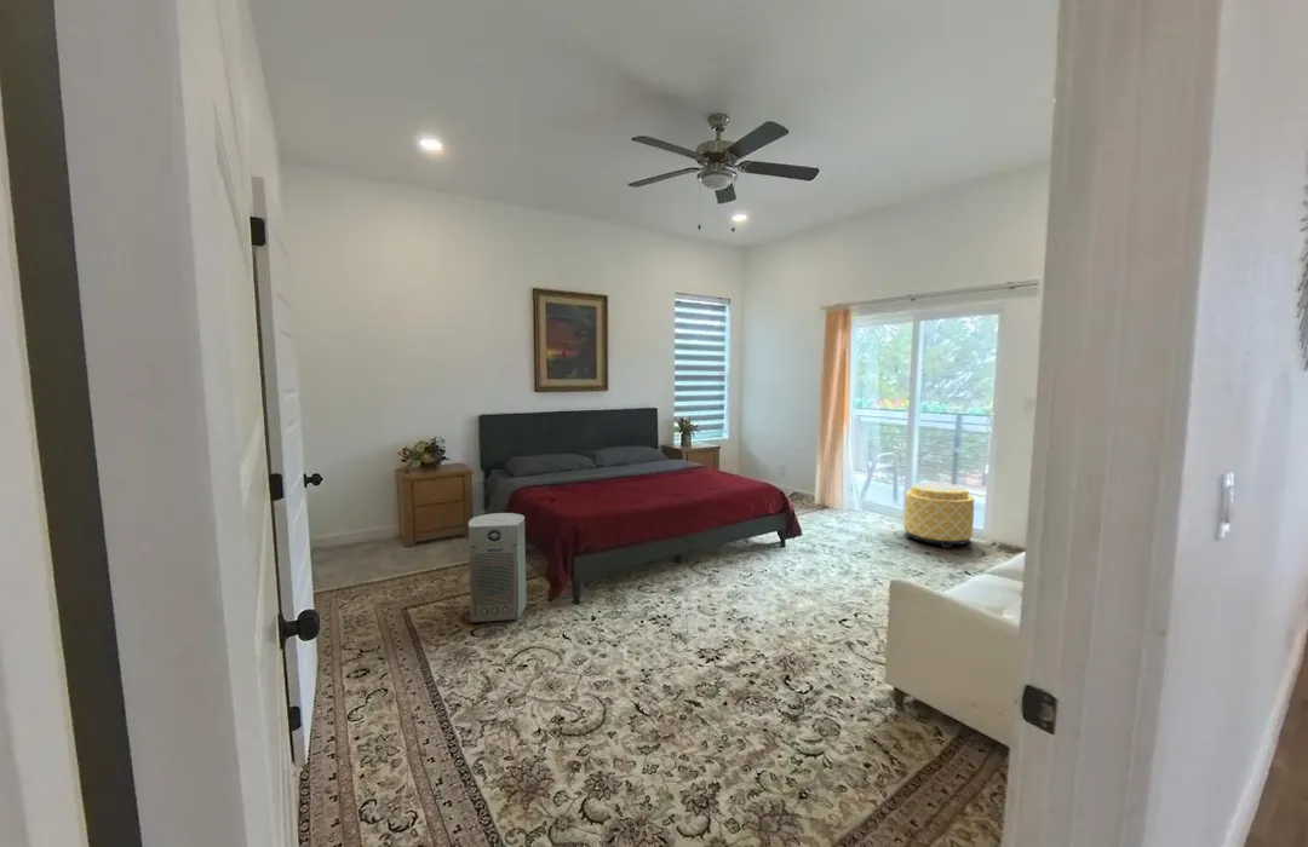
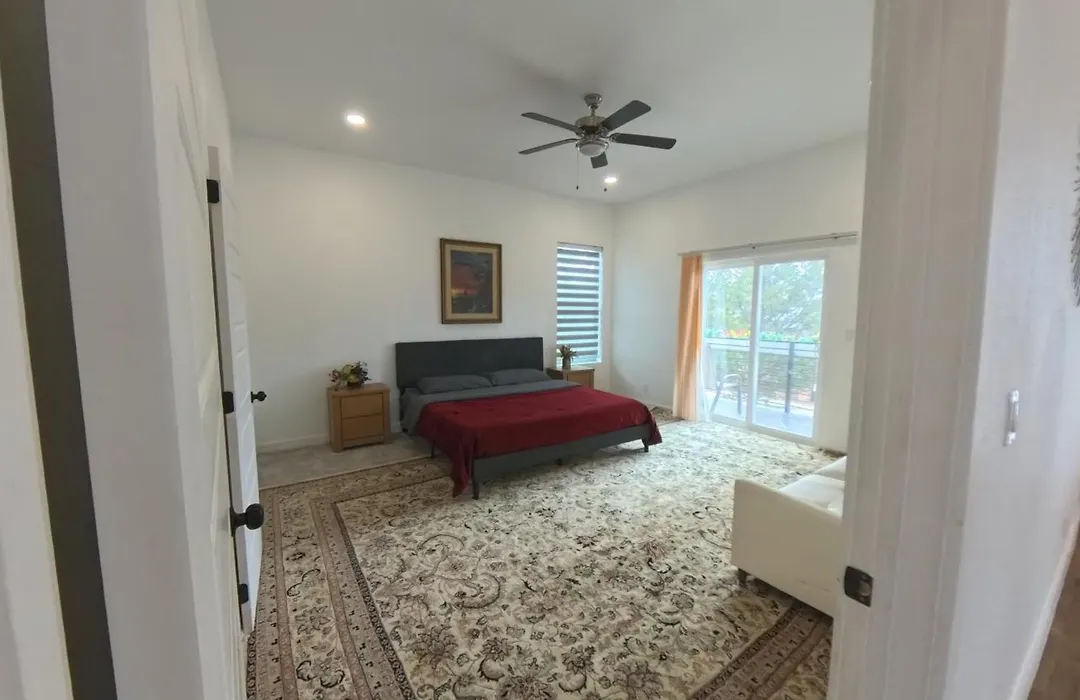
- ottoman [903,482,975,549]
- fan [467,512,528,623]
